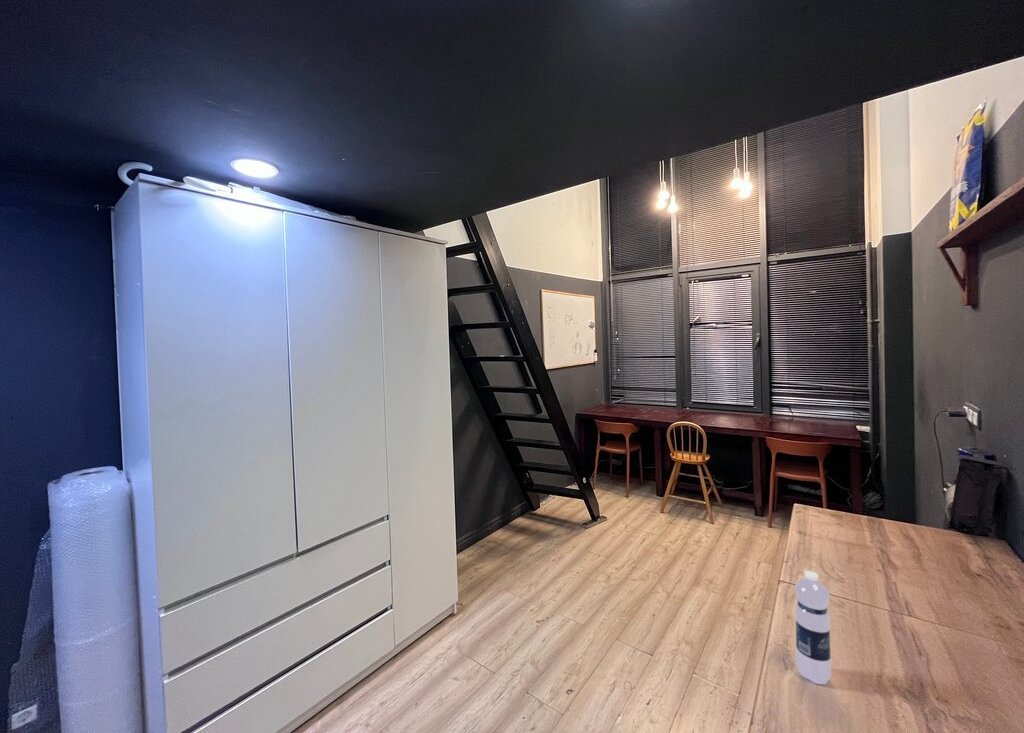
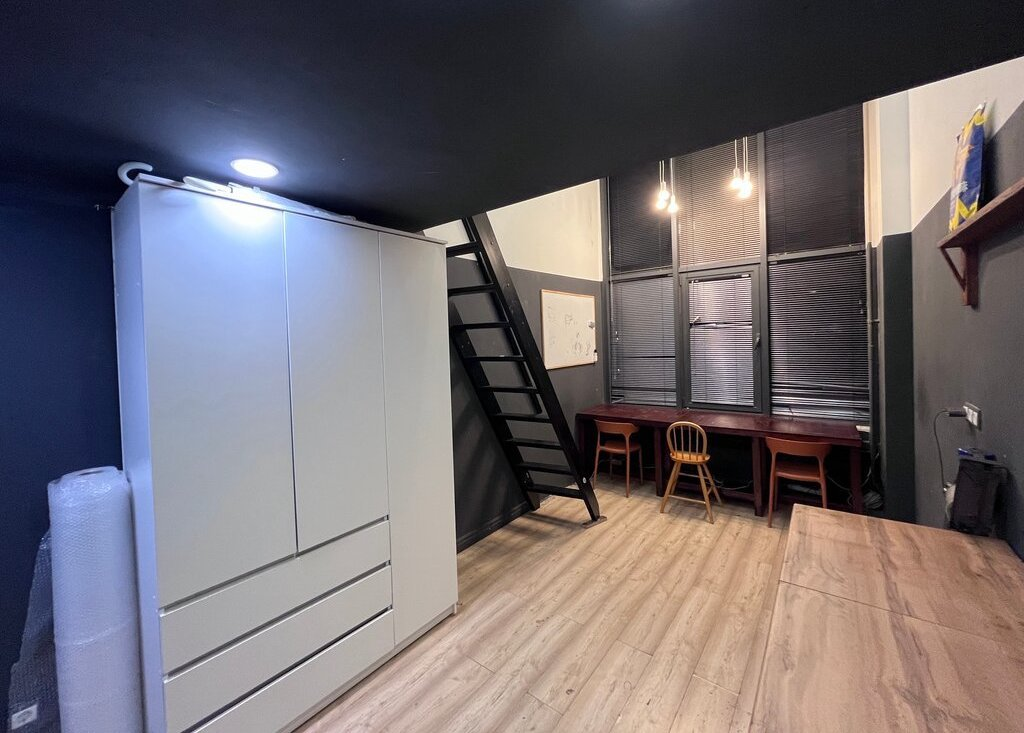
- water bottle [794,570,832,685]
